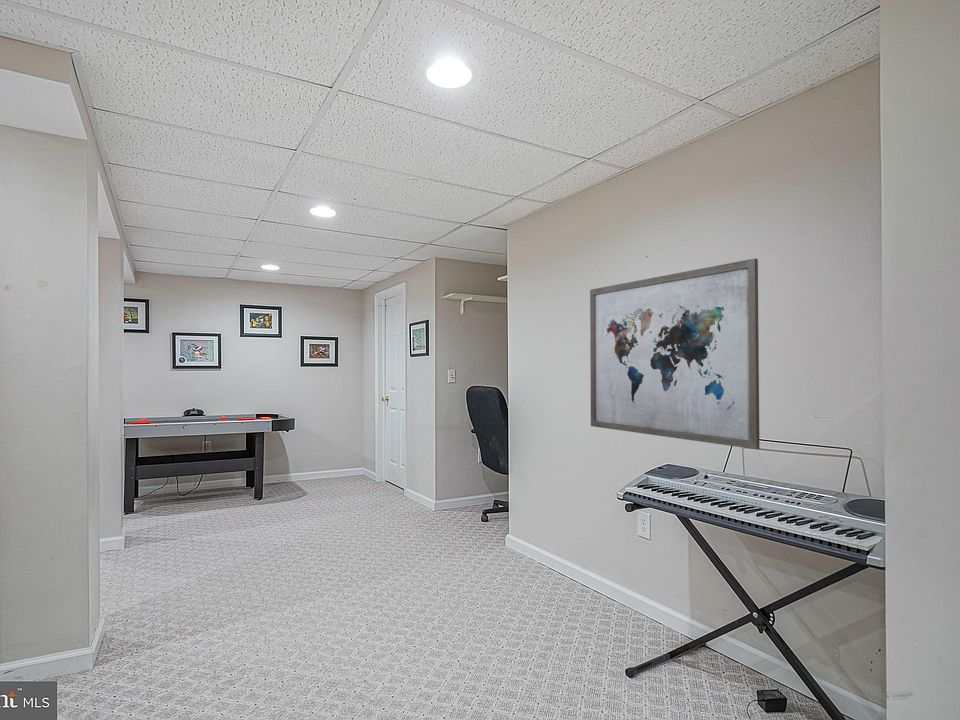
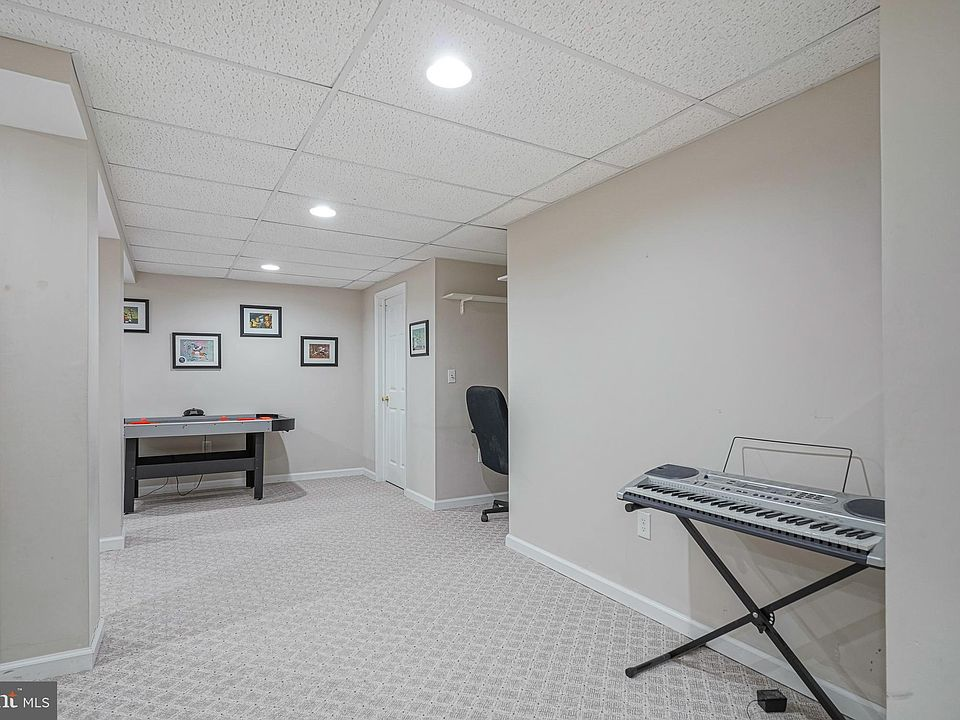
- wall art [589,258,761,450]
